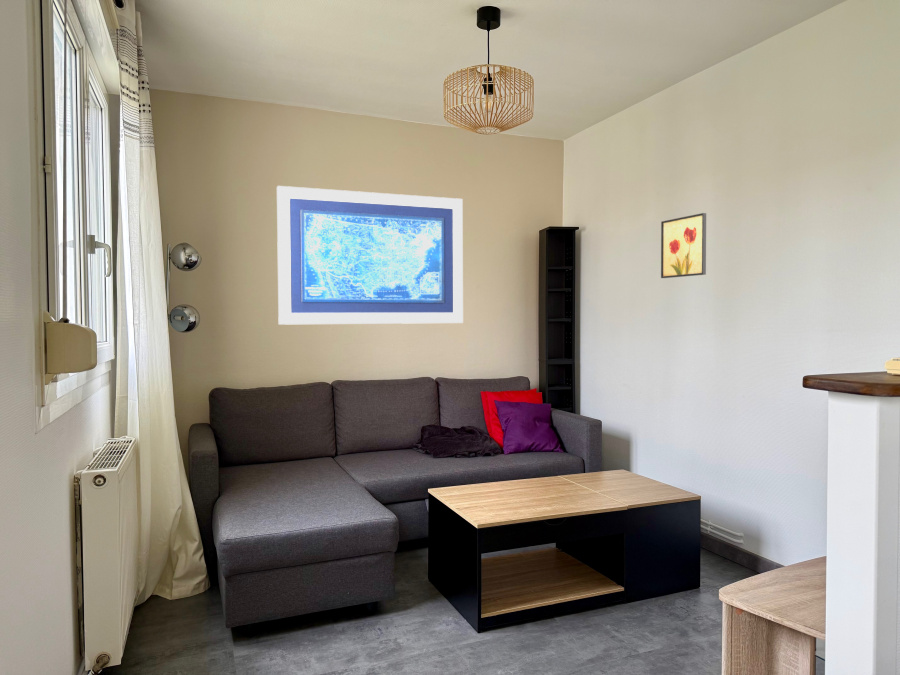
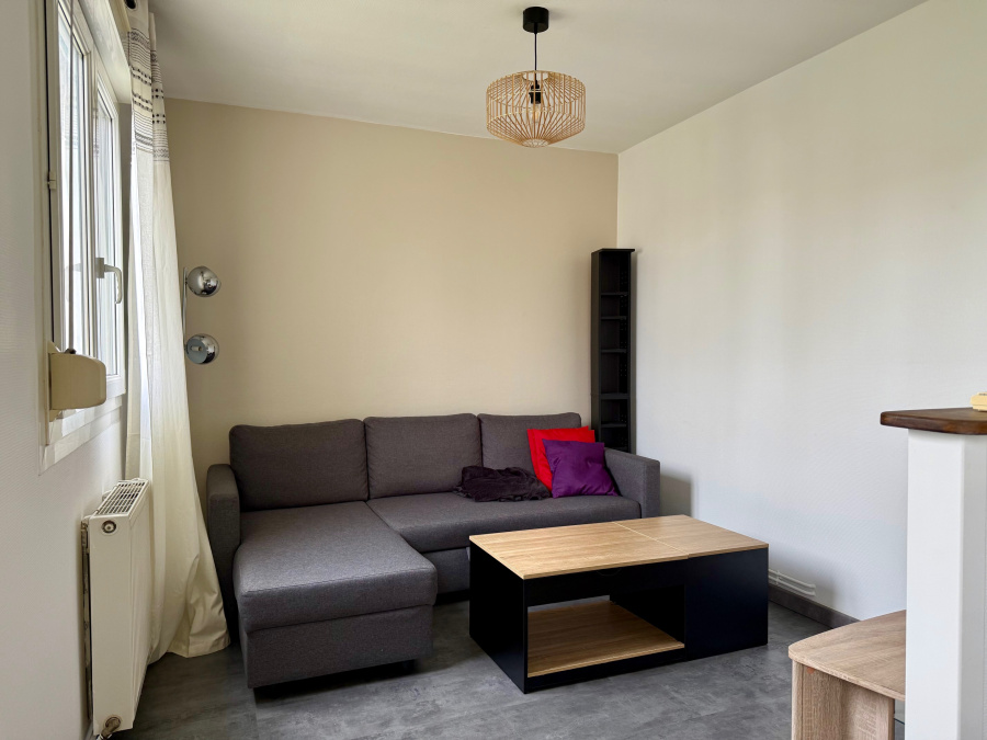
- wall art [276,185,464,326]
- wall art [660,212,707,279]
